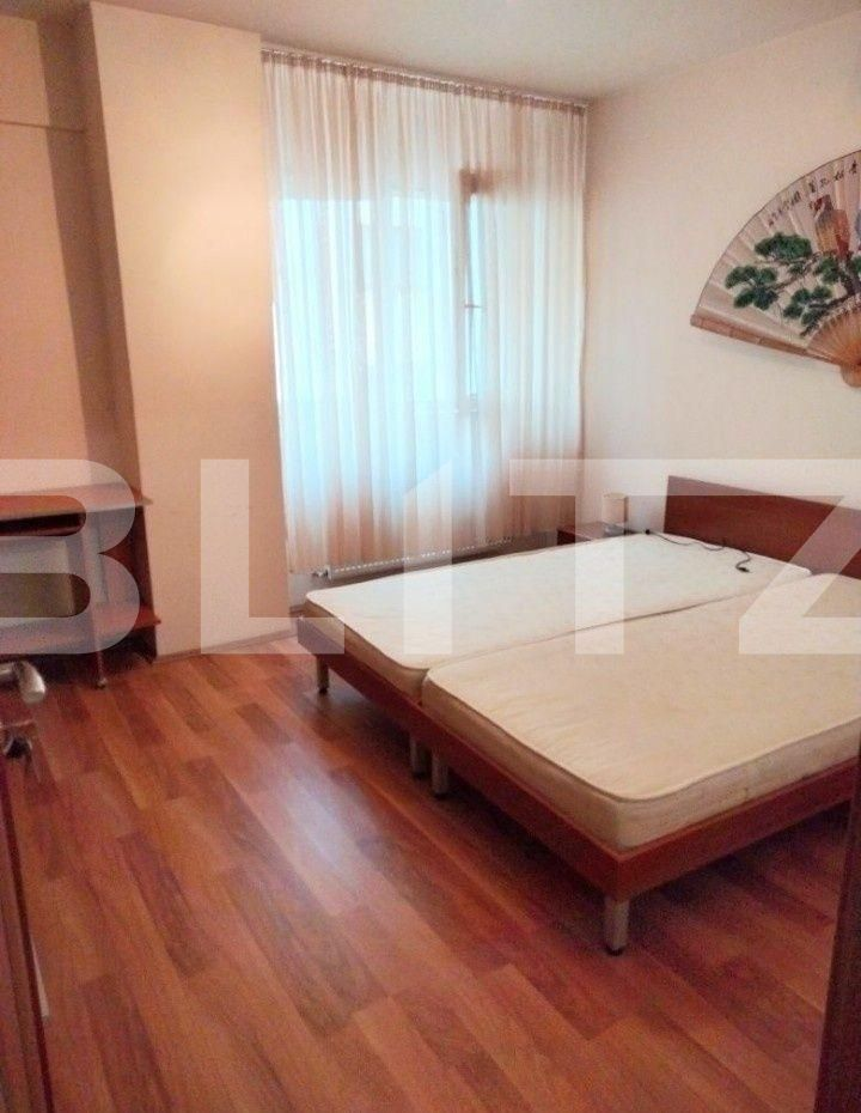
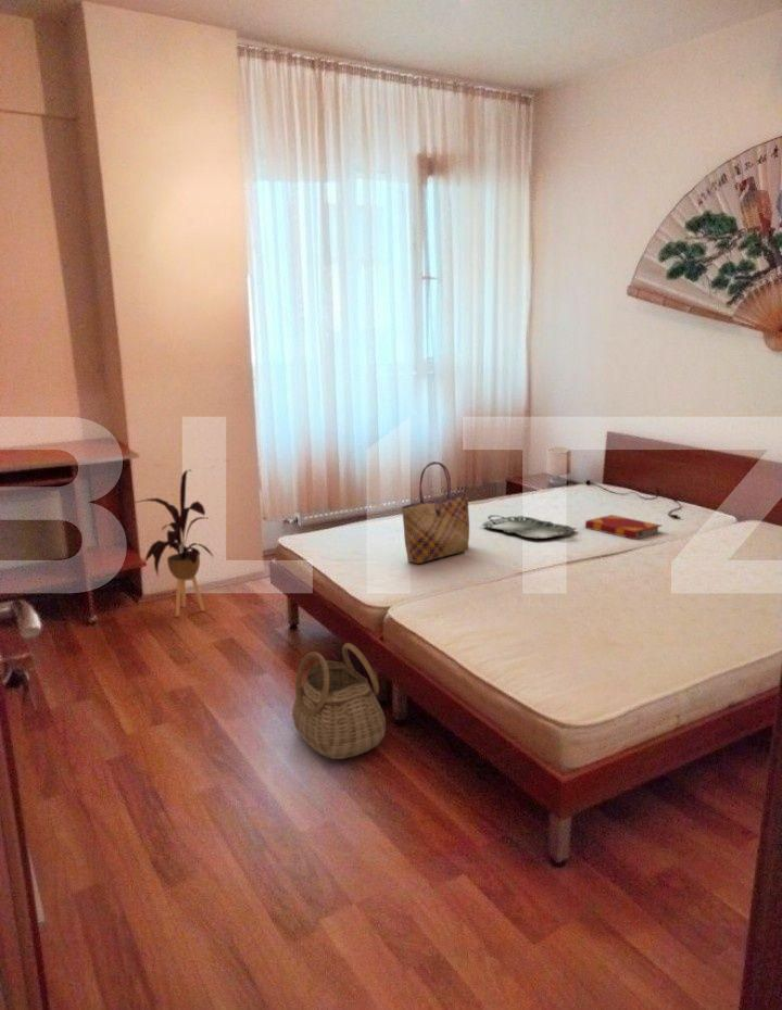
+ house plant [134,469,215,617]
+ serving tray [481,514,577,540]
+ hardback book [584,514,664,541]
+ basket [291,642,387,760]
+ tote bag [401,460,470,565]
